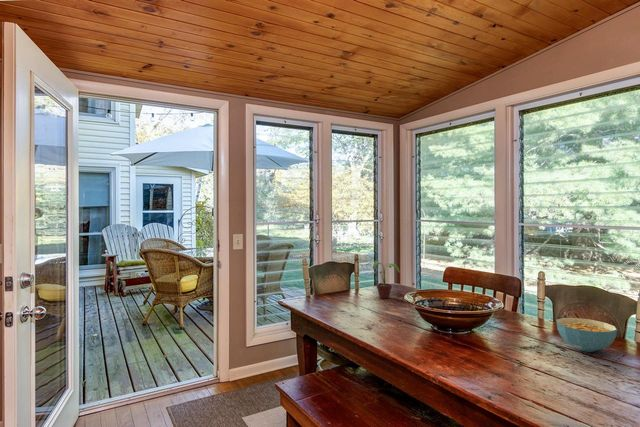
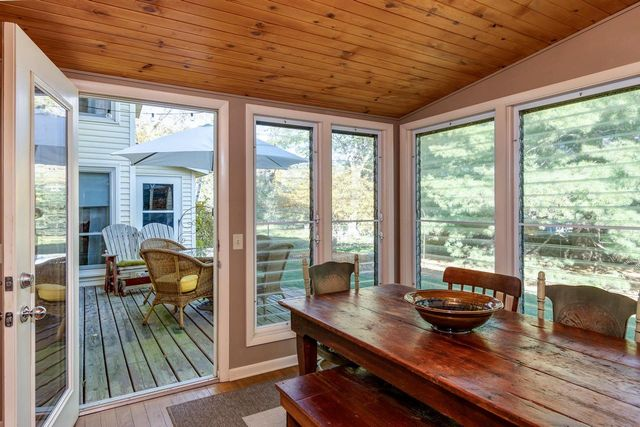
- cereal bowl [555,317,618,353]
- potted plant [366,260,400,299]
